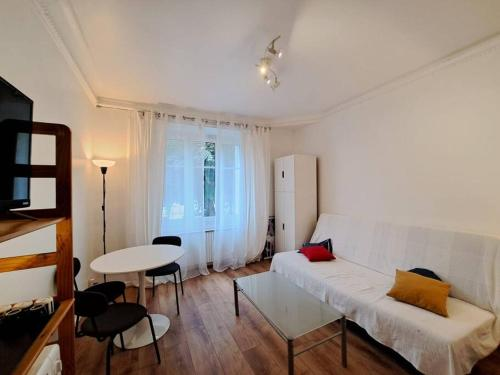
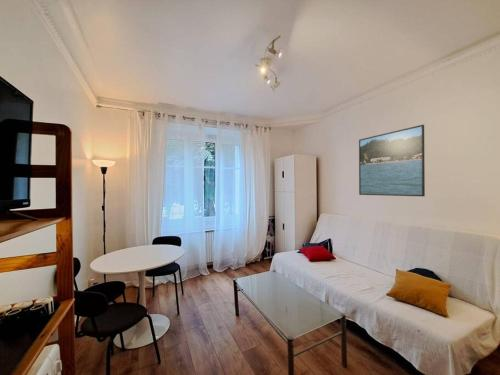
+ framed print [358,124,426,197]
